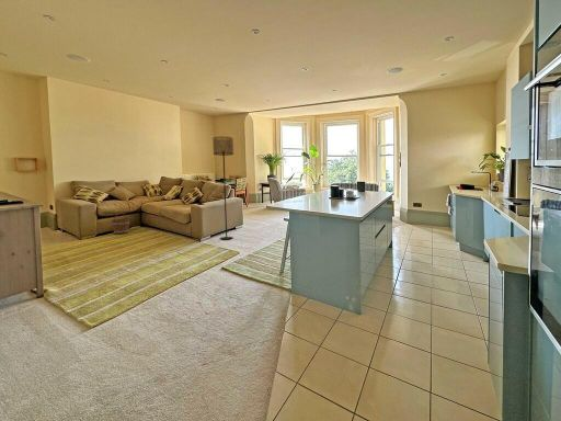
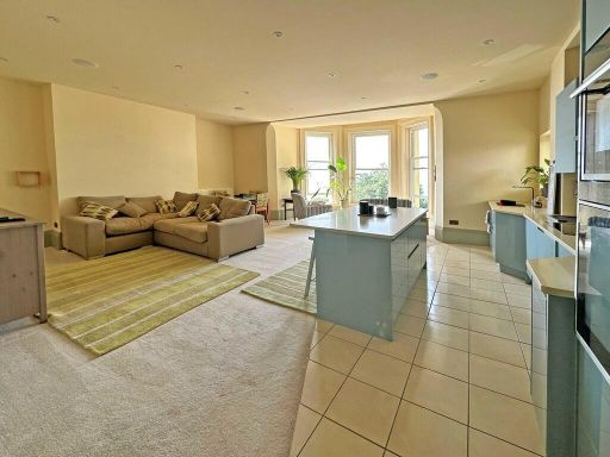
- floor lamp [211,136,234,240]
- wooden bucket [111,212,130,235]
